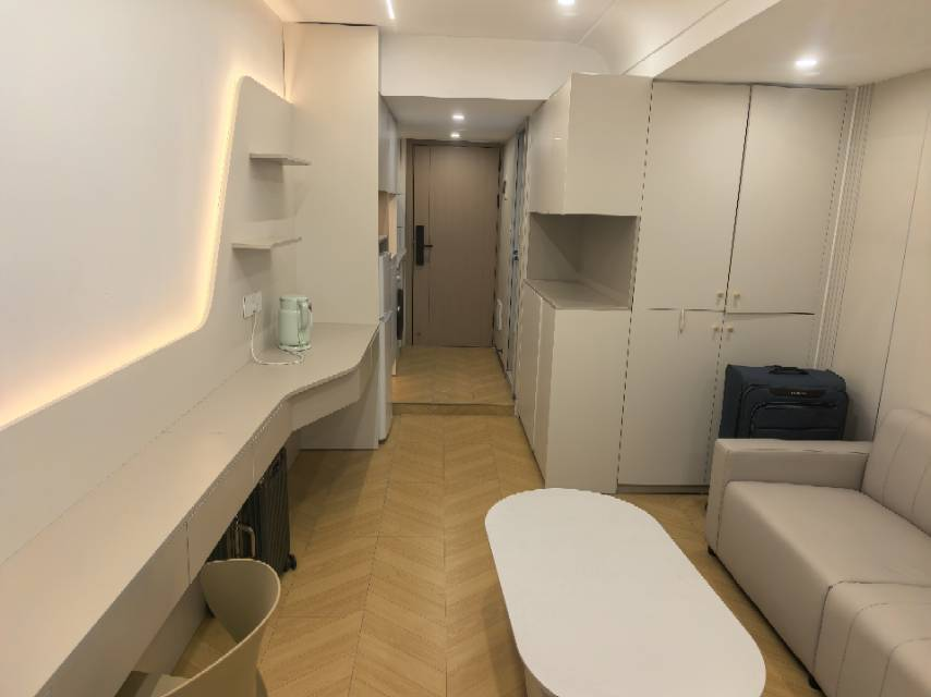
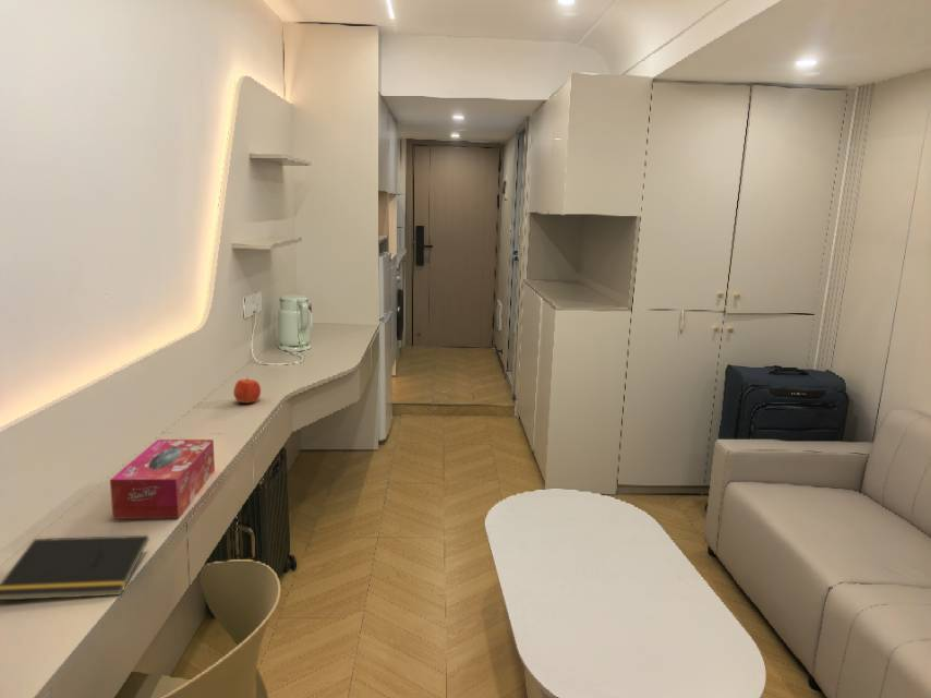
+ tissue box [109,438,216,519]
+ apple [232,375,262,405]
+ notepad [0,534,149,601]
